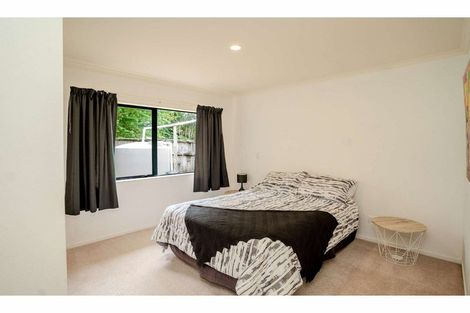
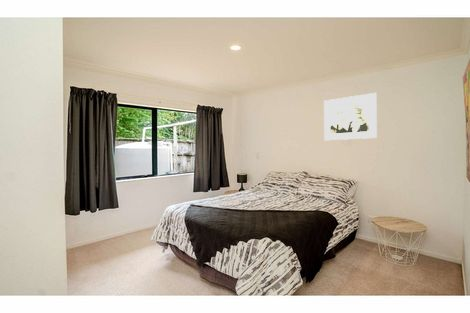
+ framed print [323,92,378,141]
